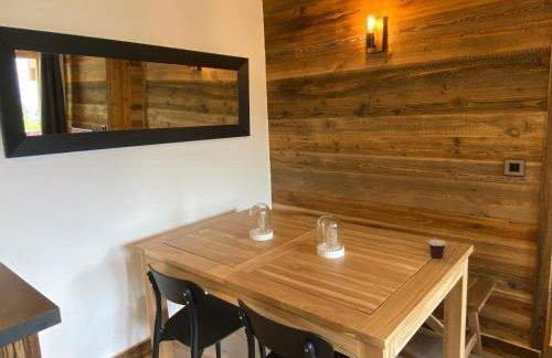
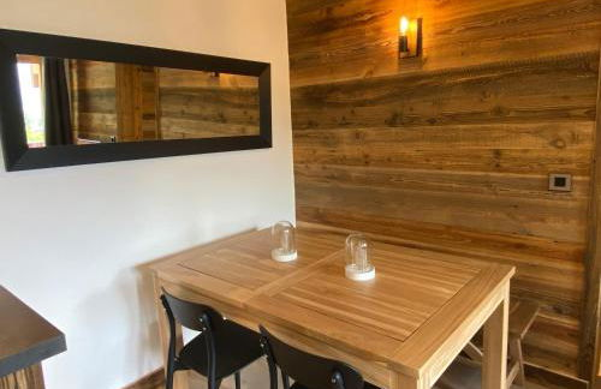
- cup [427,235,447,260]
